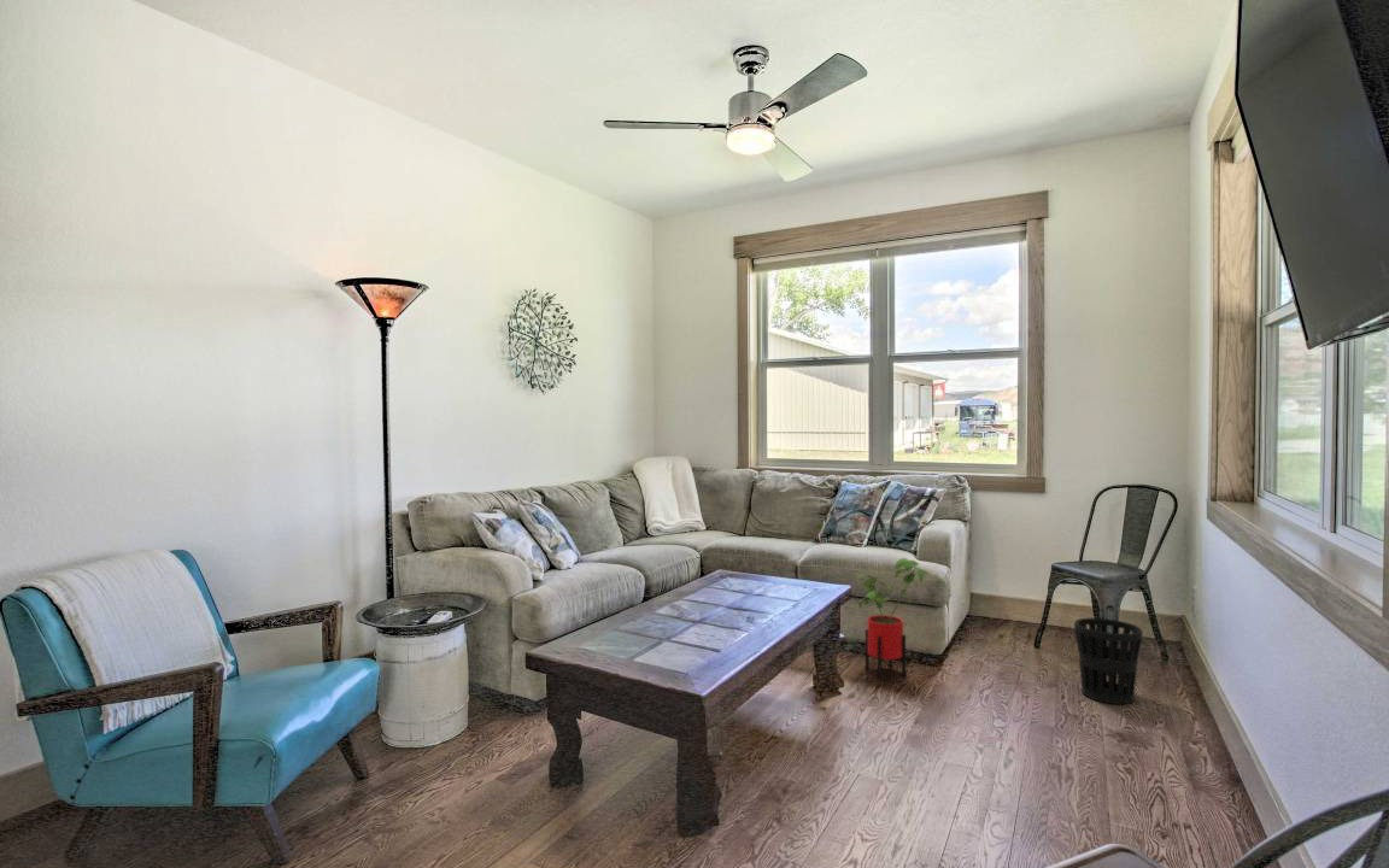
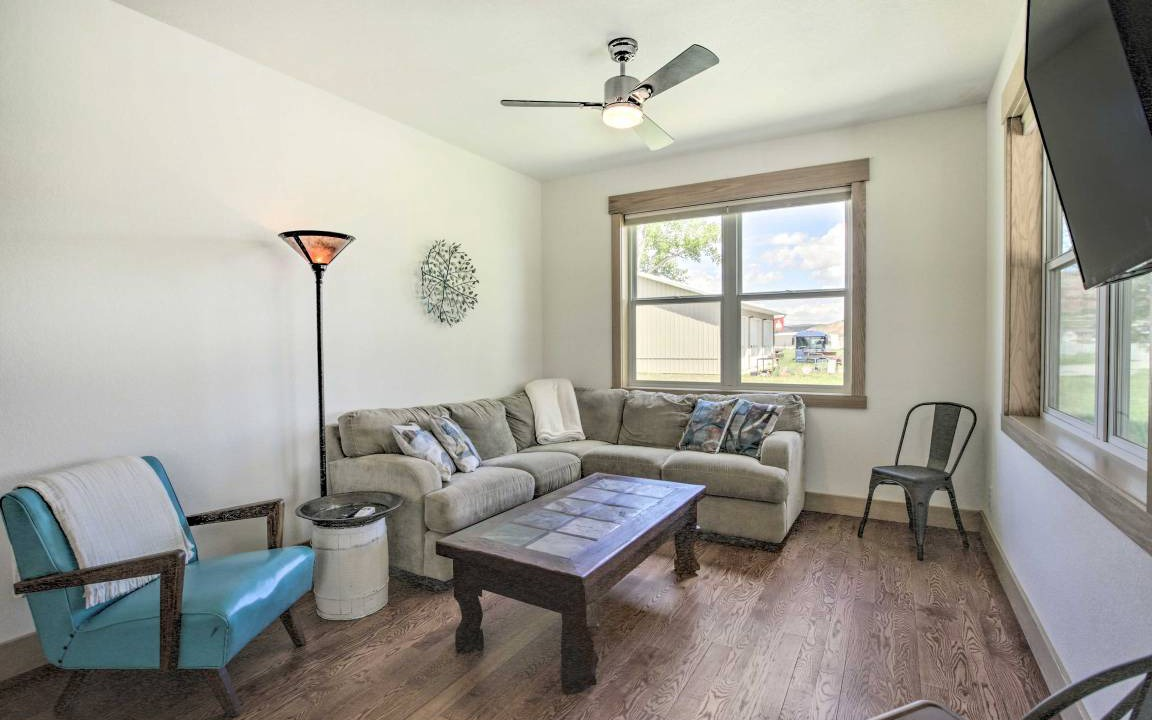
- wastebasket [1073,617,1144,705]
- house plant [856,557,932,679]
